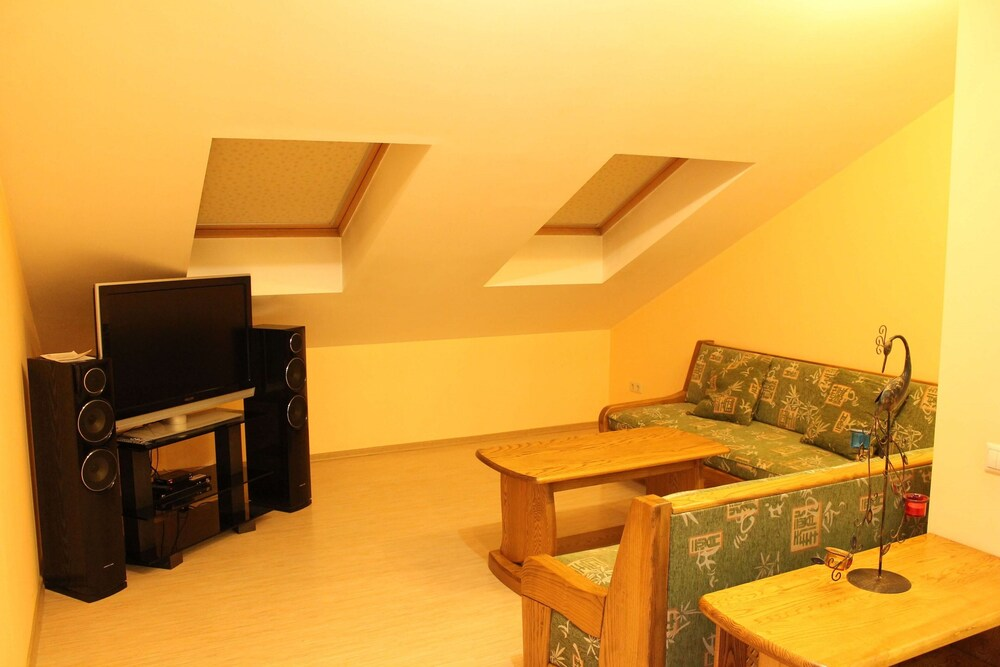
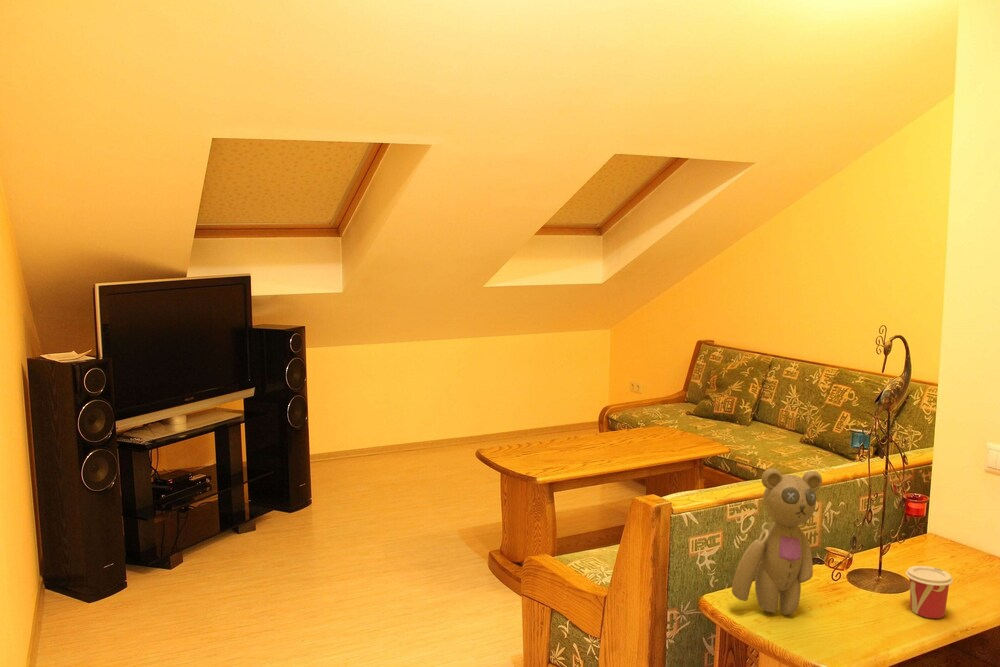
+ teddy bear [731,467,823,616]
+ cup [905,565,954,619]
